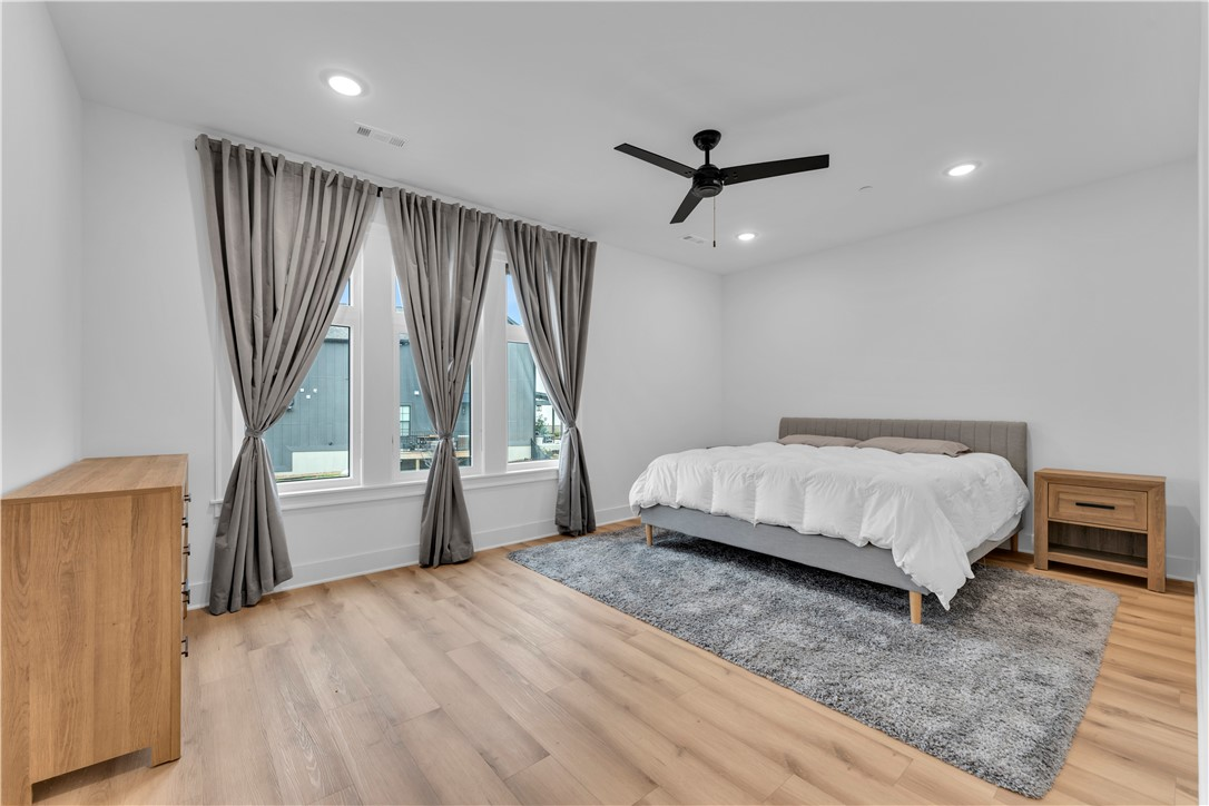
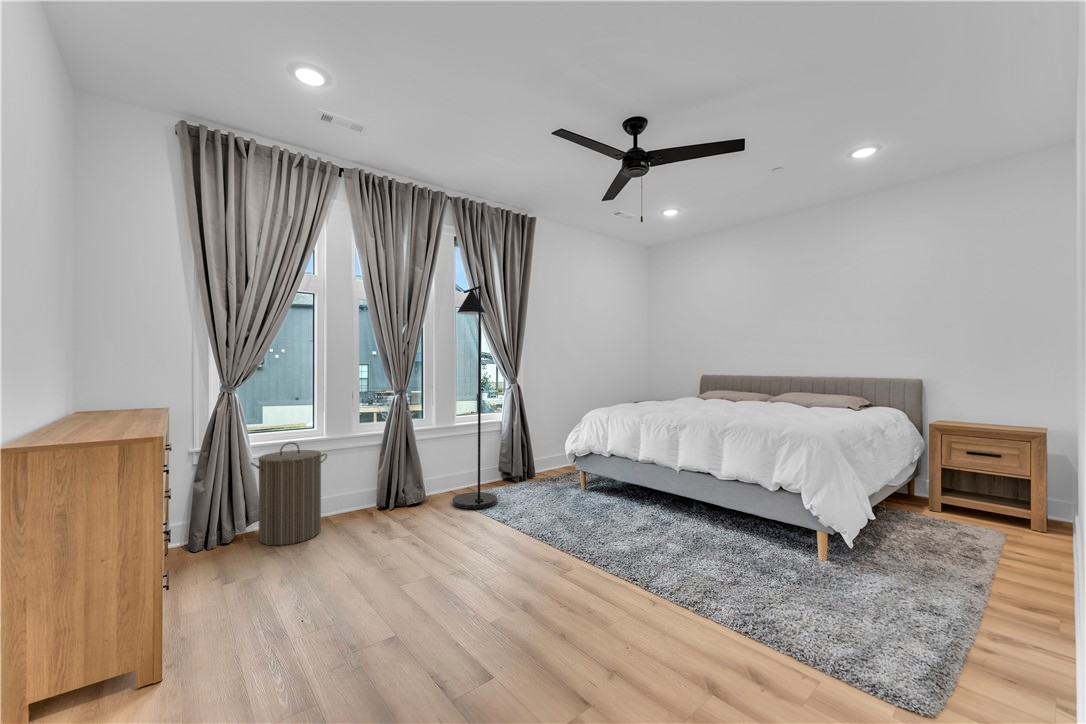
+ floor lamp [451,285,498,510]
+ laundry hamper [250,441,328,546]
